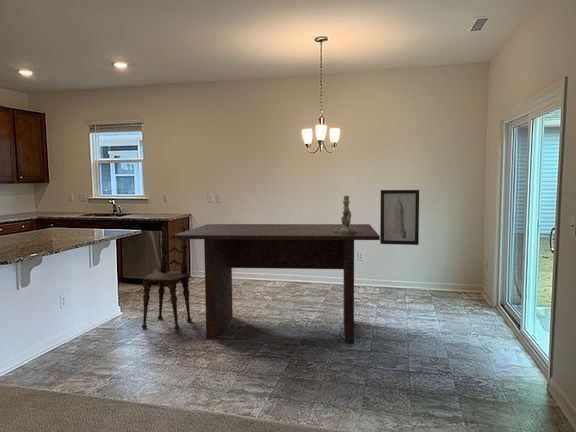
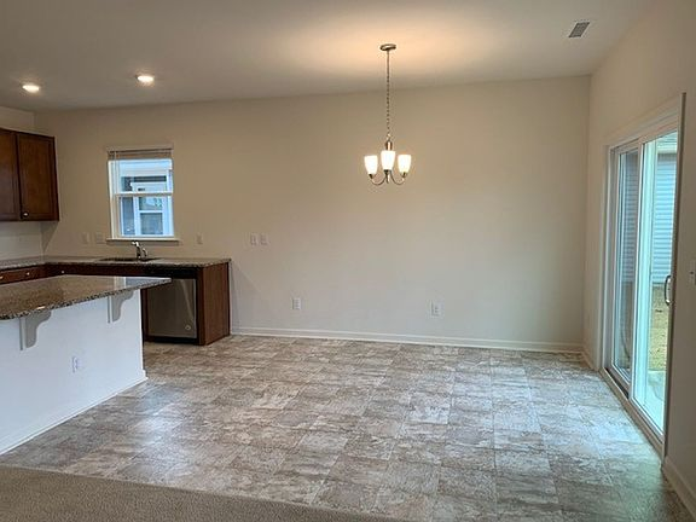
- dining table [173,223,380,344]
- wall art [379,189,420,246]
- candlestick [334,195,357,233]
- dining chair [141,226,193,331]
